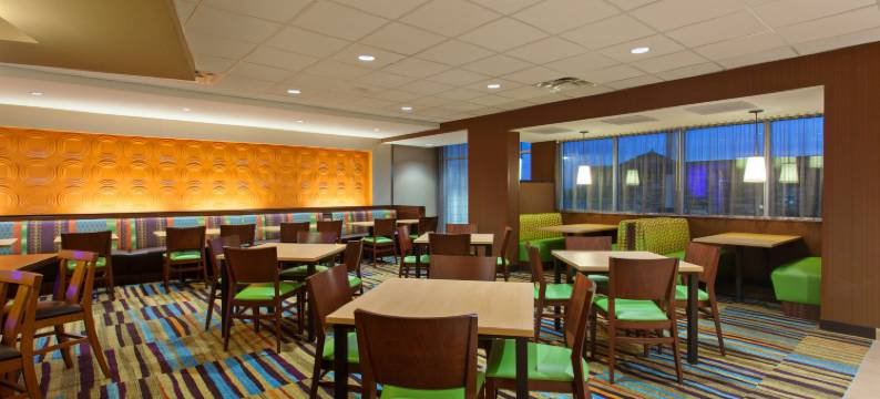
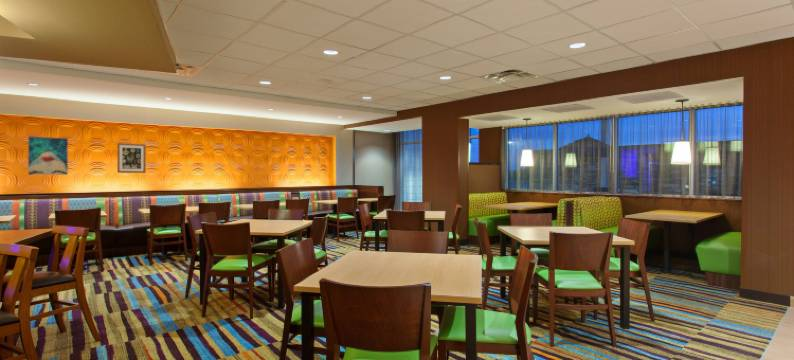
+ wall art [117,142,147,174]
+ wall art [27,135,69,176]
